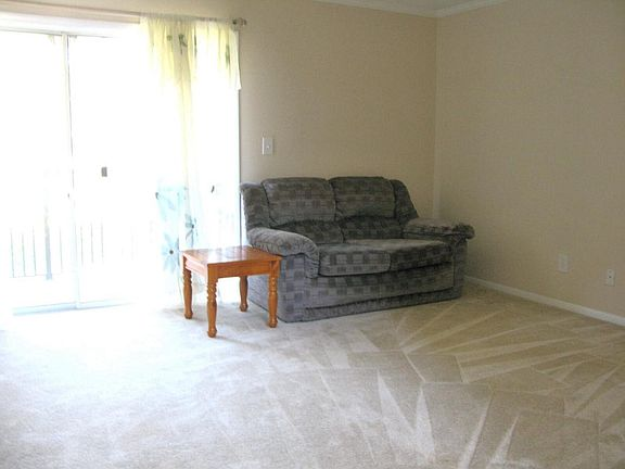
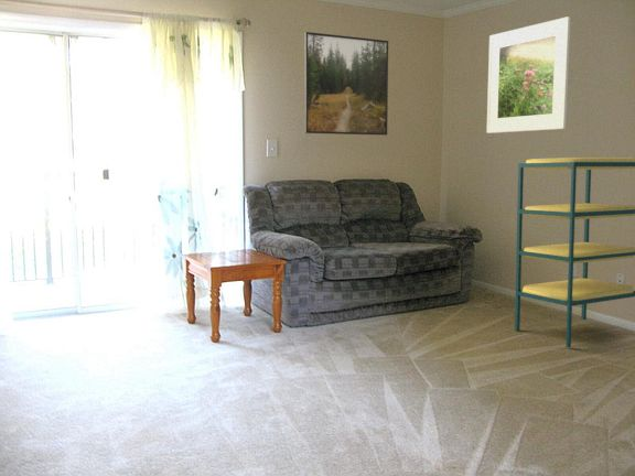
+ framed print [304,31,389,137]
+ shelving unit [514,156,635,348]
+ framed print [486,15,571,134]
